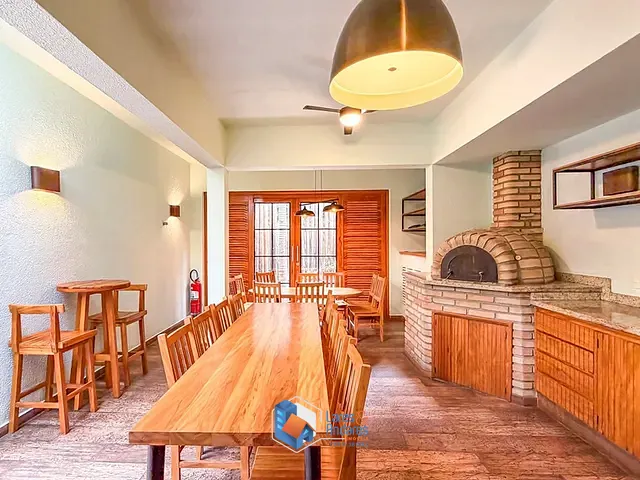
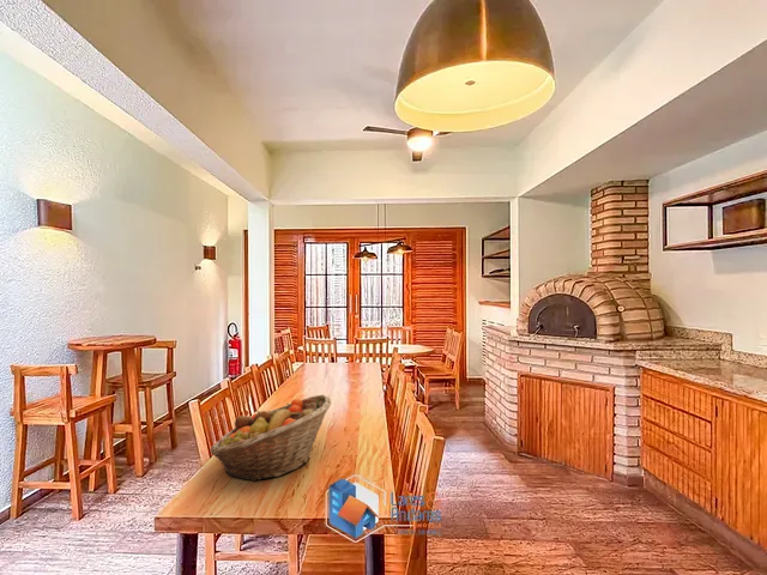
+ fruit basket [209,394,332,483]
